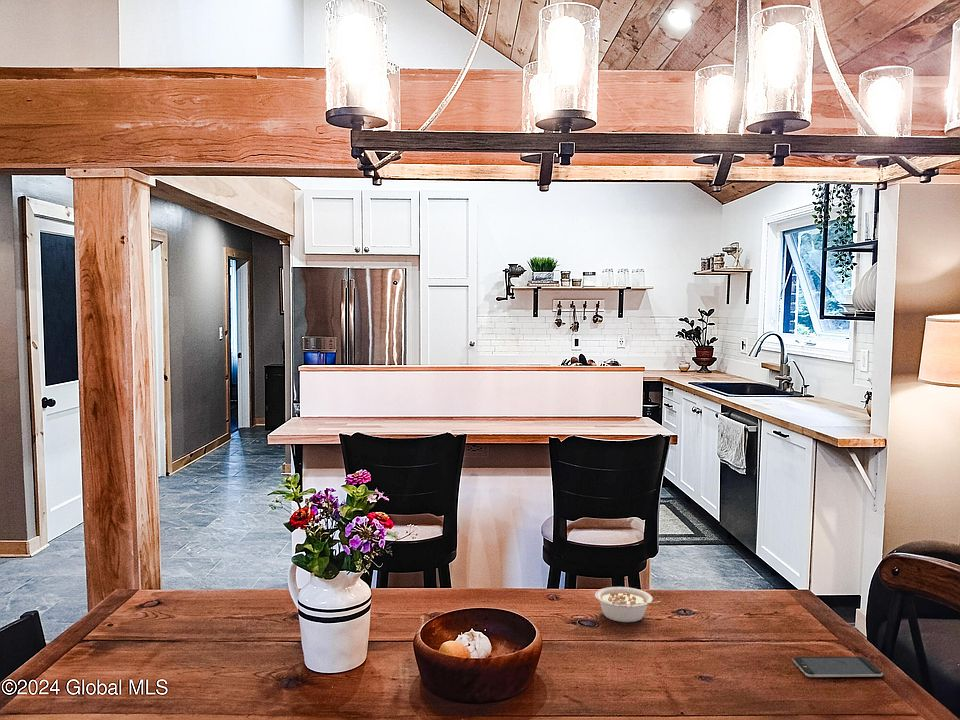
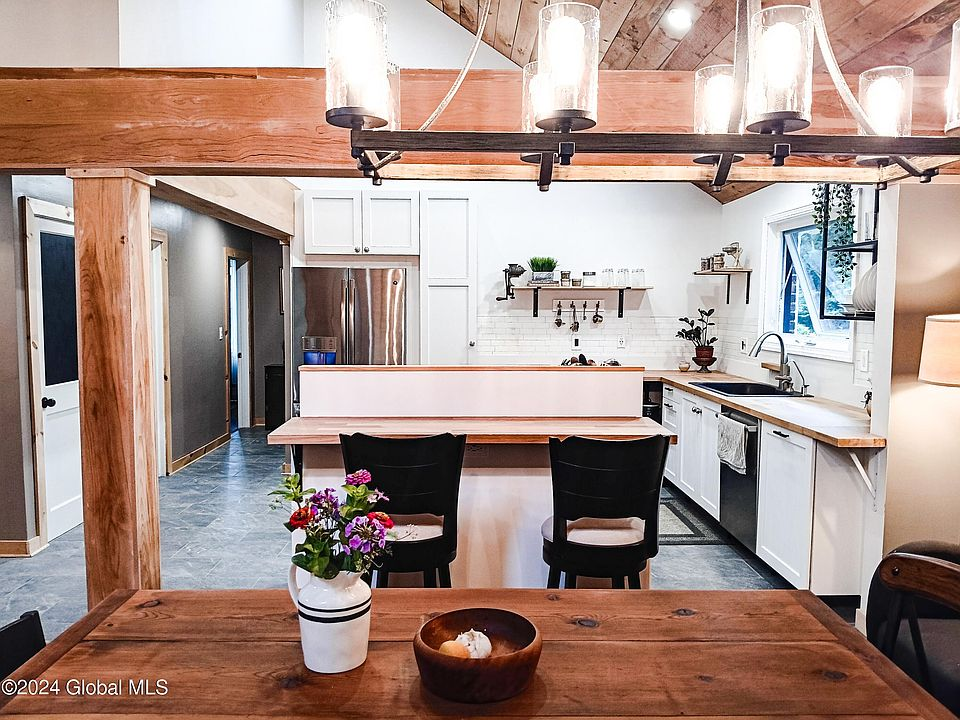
- legume [594,586,661,623]
- smartphone [792,656,884,678]
